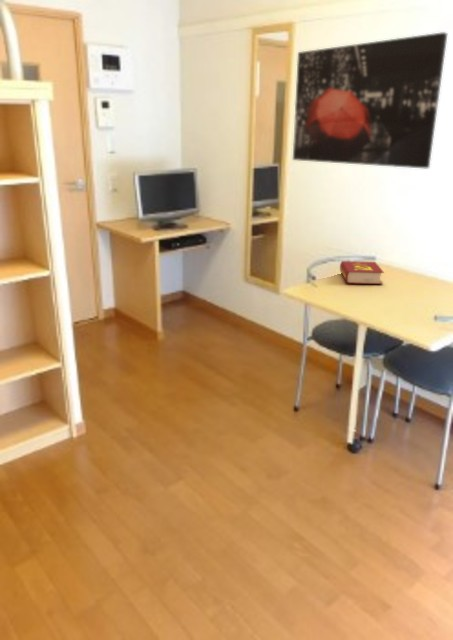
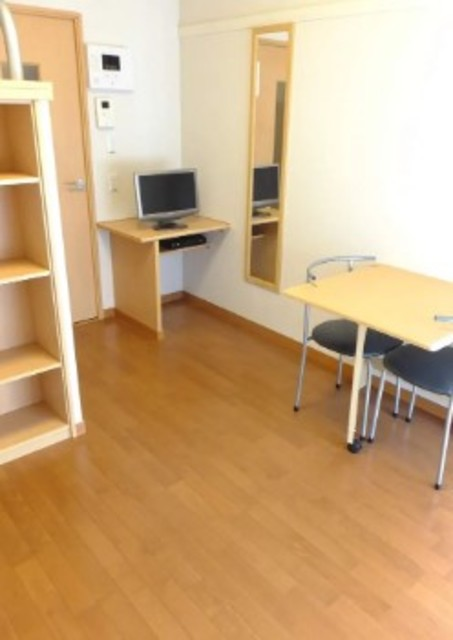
- wall art [292,31,448,169]
- book [339,260,385,285]
